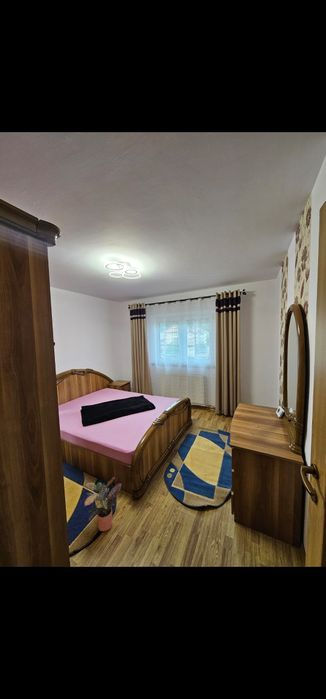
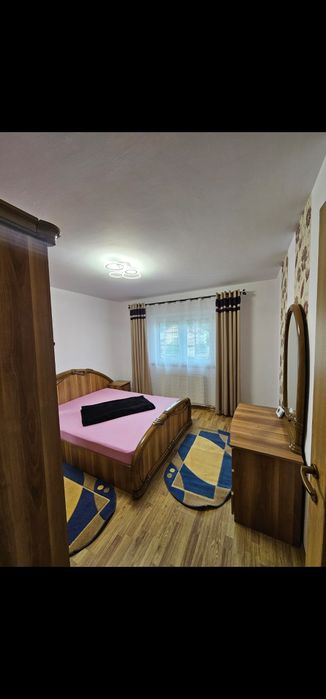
- potted plant [84,477,122,532]
